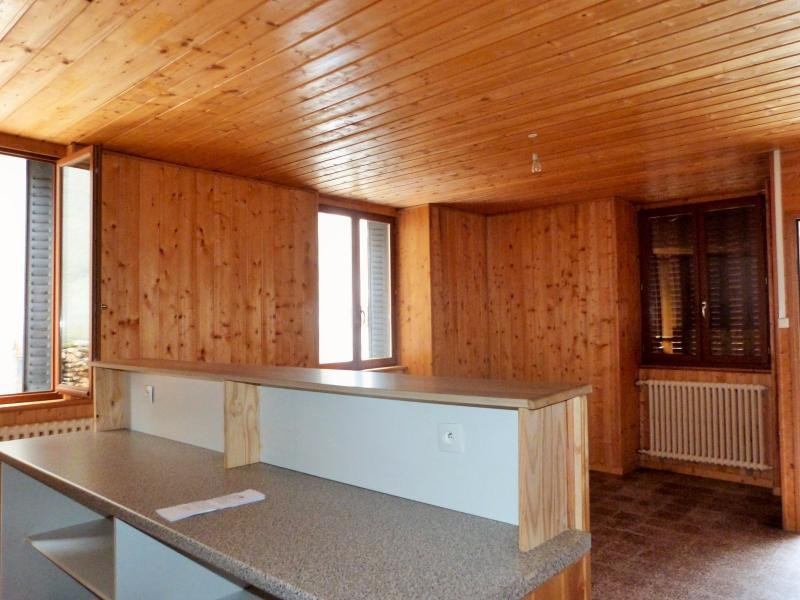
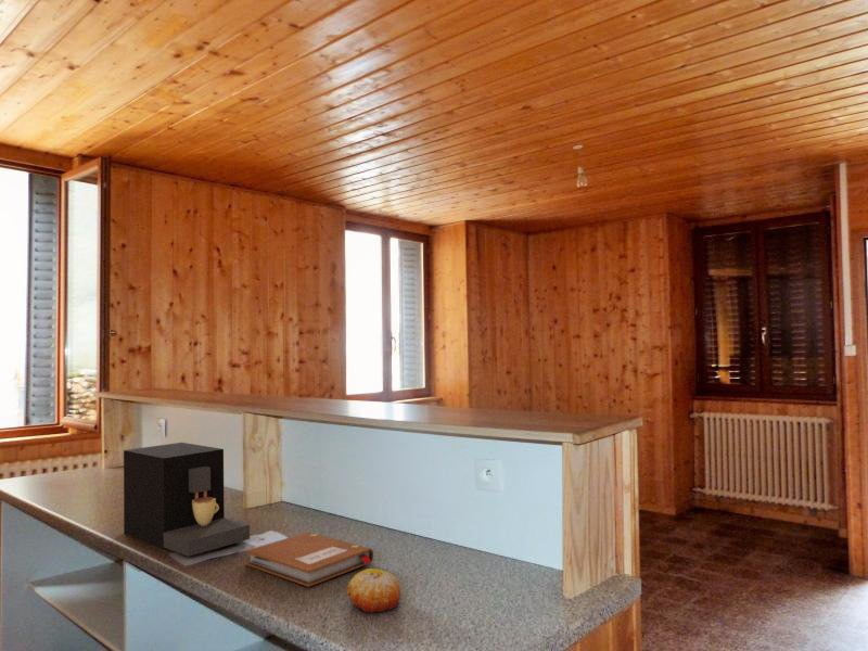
+ coffee maker [123,442,251,558]
+ notebook [244,532,374,588]
+ fruit [346,567,401,614]
